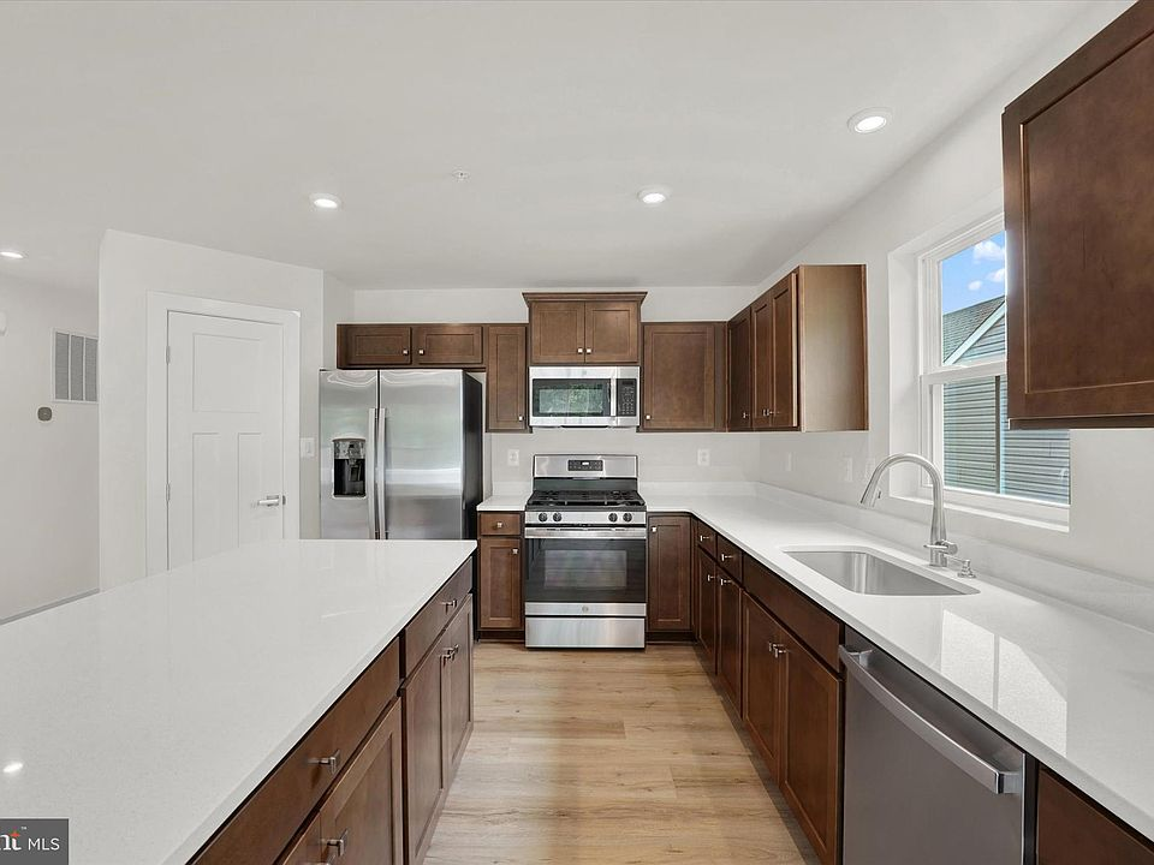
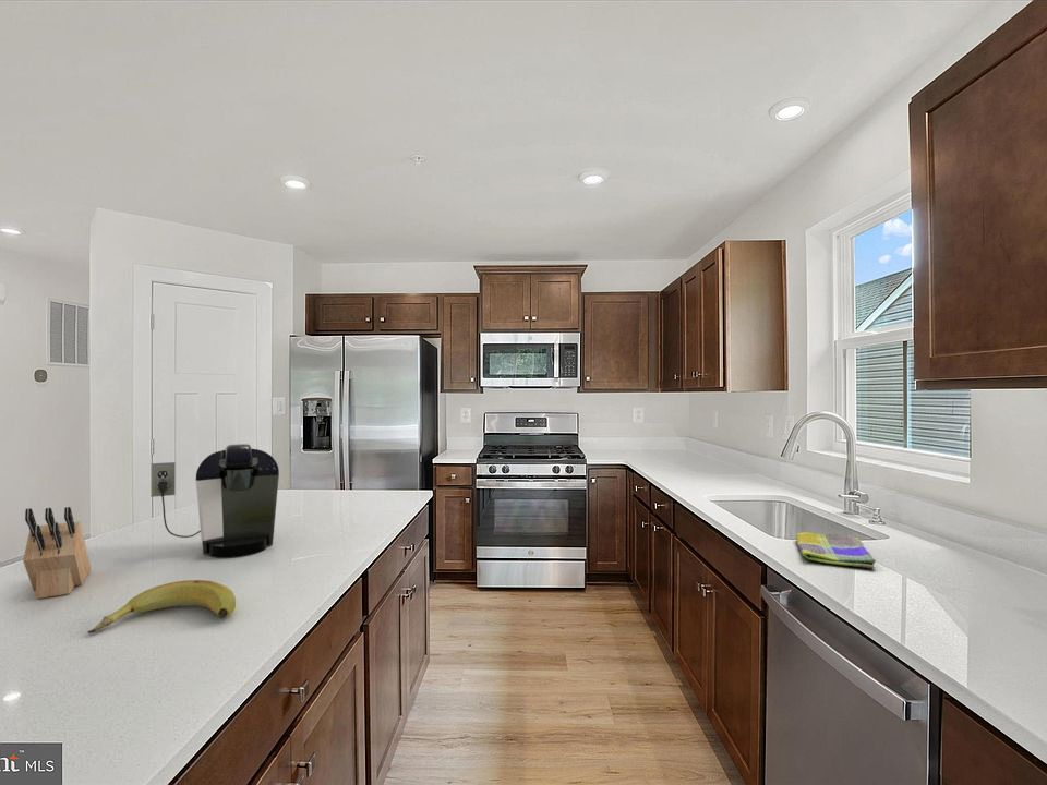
+ knife block [22,506,92,600]
+ coffee maker [149,443,280,558]
+ banana [87,579,237,635]
+ dish towel [795,531,877,569]
